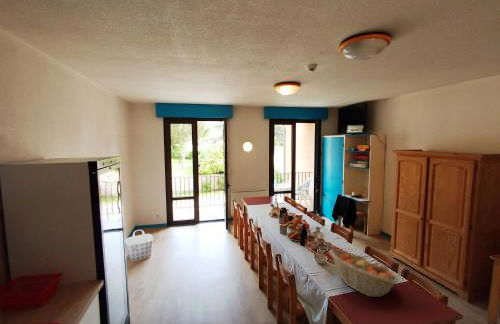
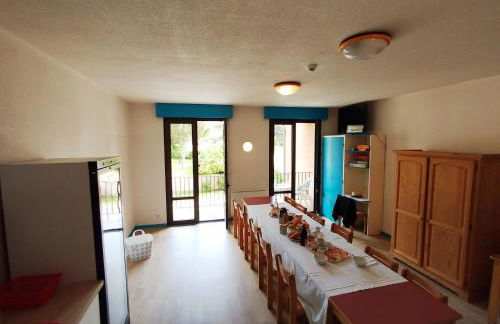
- fruit basket [328,248,400,298]
